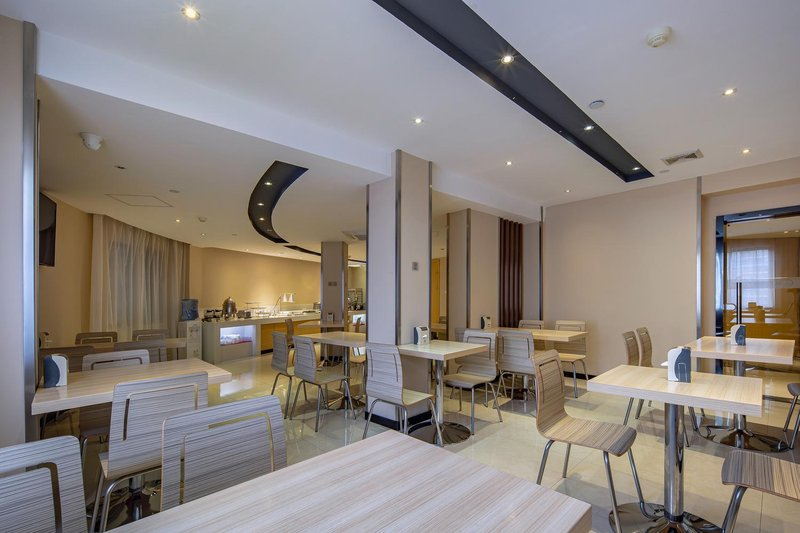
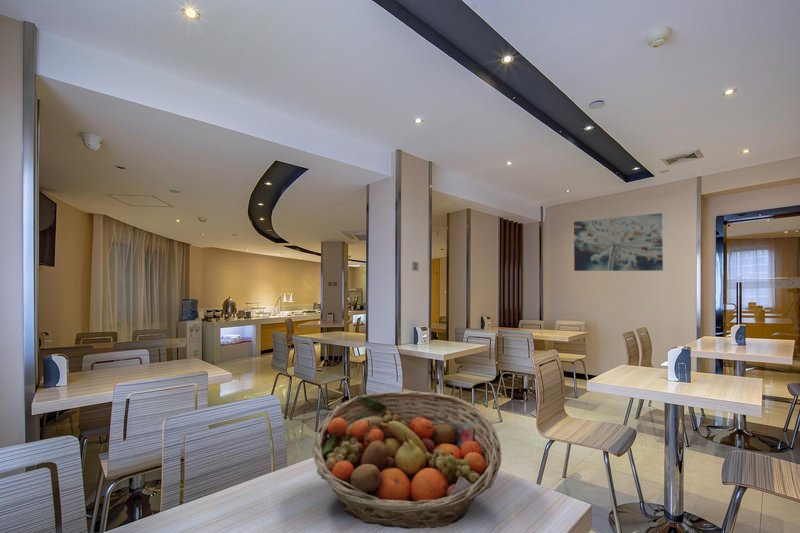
+ fruit basket [311,390,502,530]
+ wall art [573,212,664,272]
